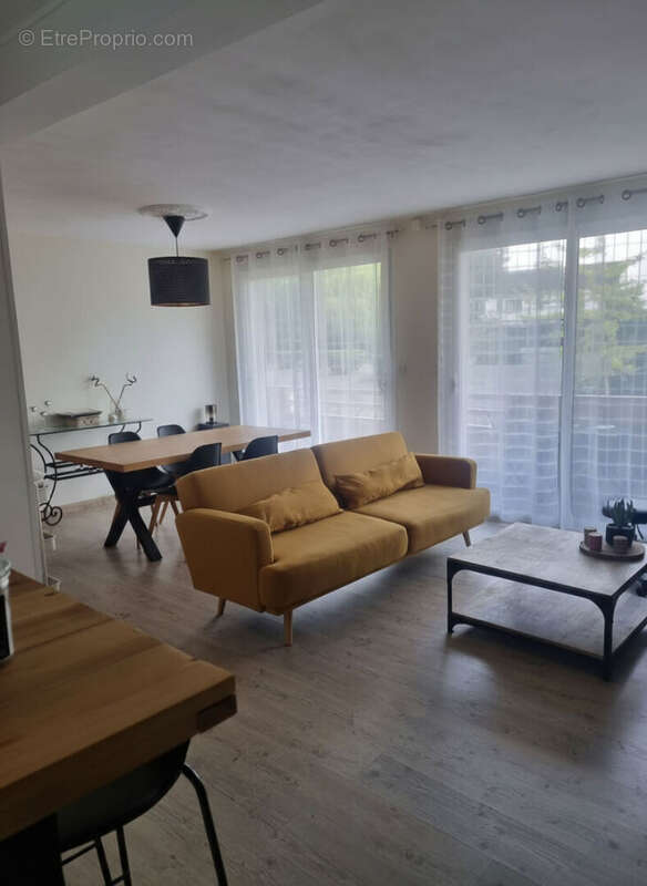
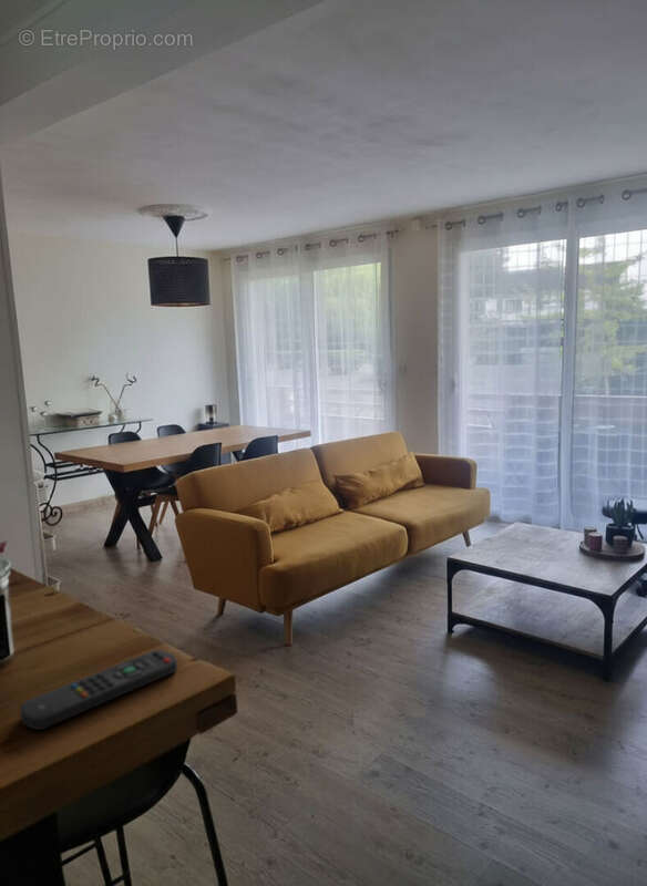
+ remote control [19,649,178,731]
